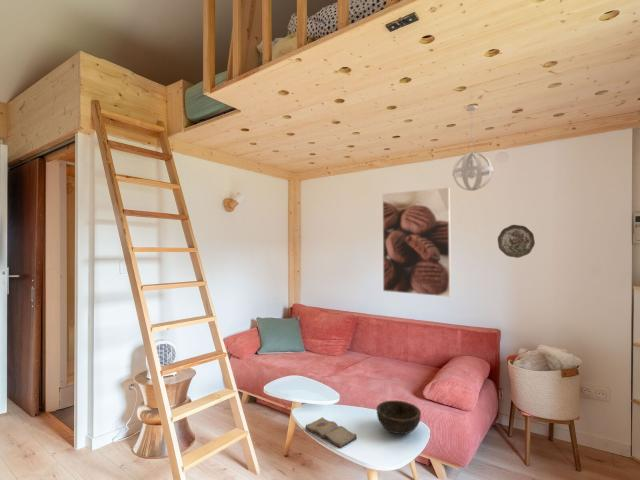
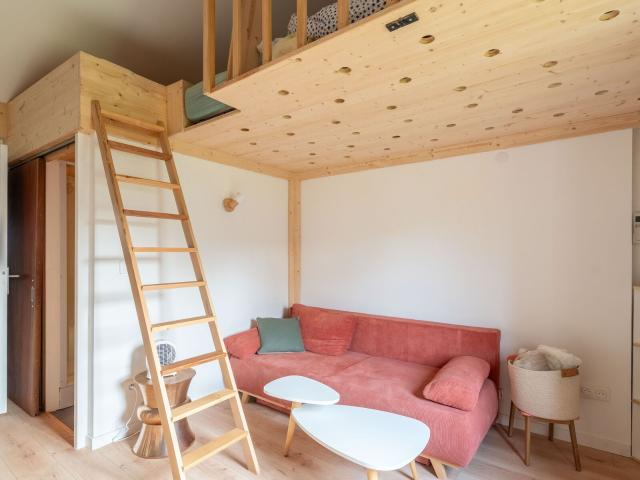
- pendant light [451,104,494,192]
- decorative plate [497,224,536,259]
- bowl [375,400,422,435]
- diary [304,416,358,449]
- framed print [382,187,452,298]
